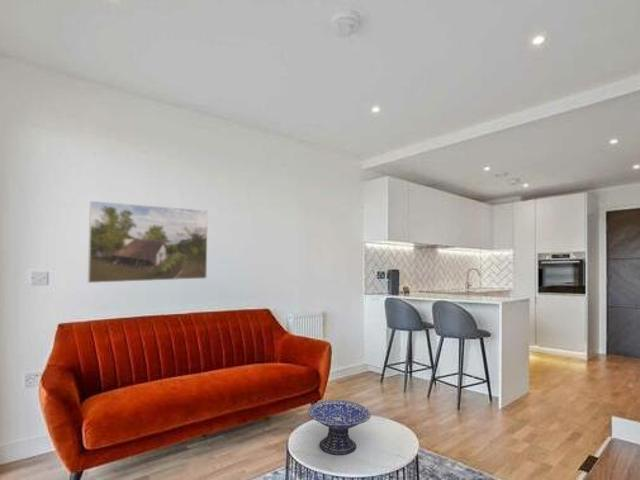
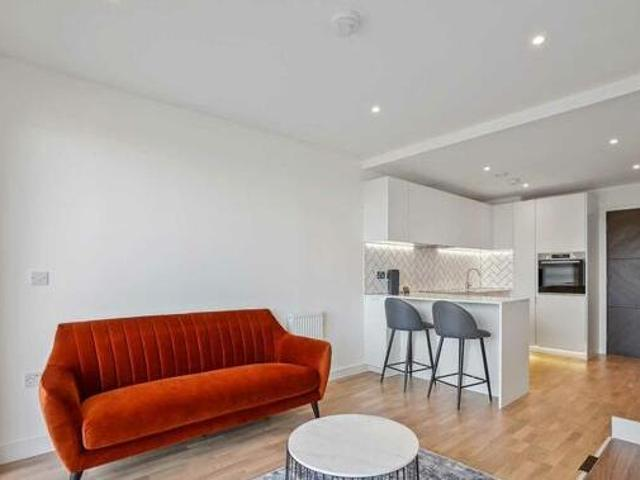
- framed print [87,200,209,284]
- decorative bowl [307,399,372,456]
